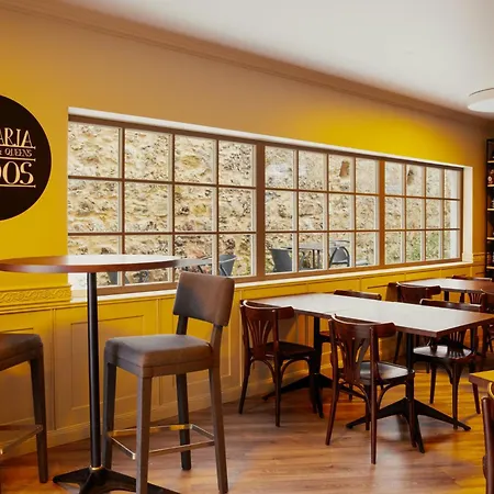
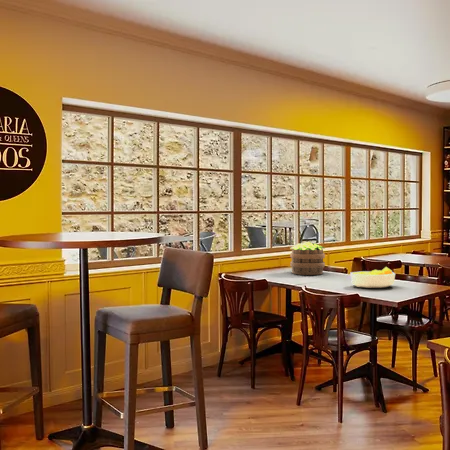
+ potted plant [289,241,326,276]
+ fruit bowl [350,266,396,289]
